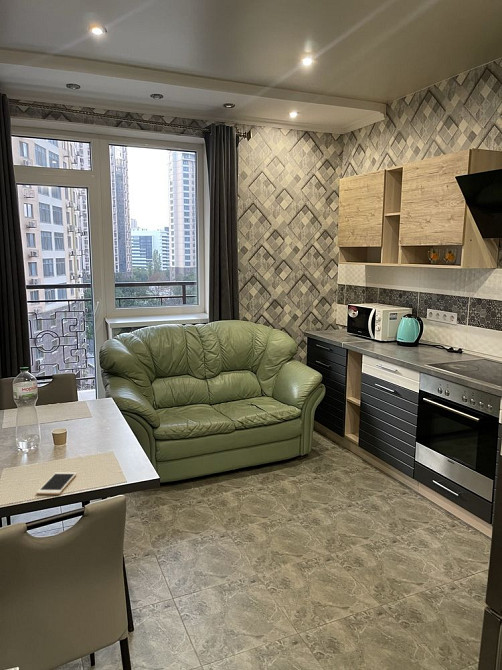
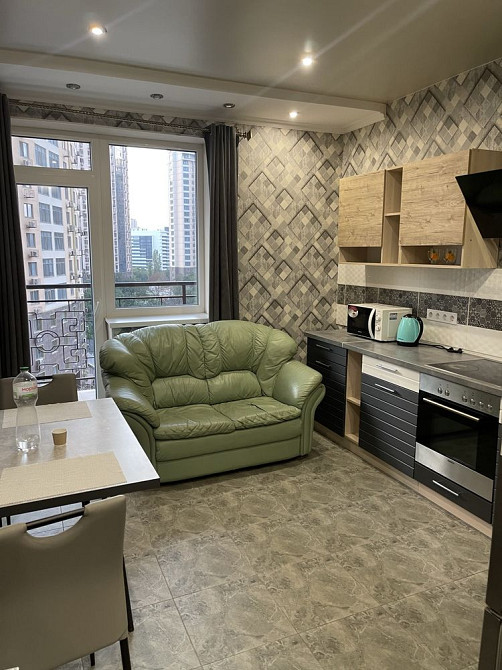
- cell phone [35,471,78,495]
